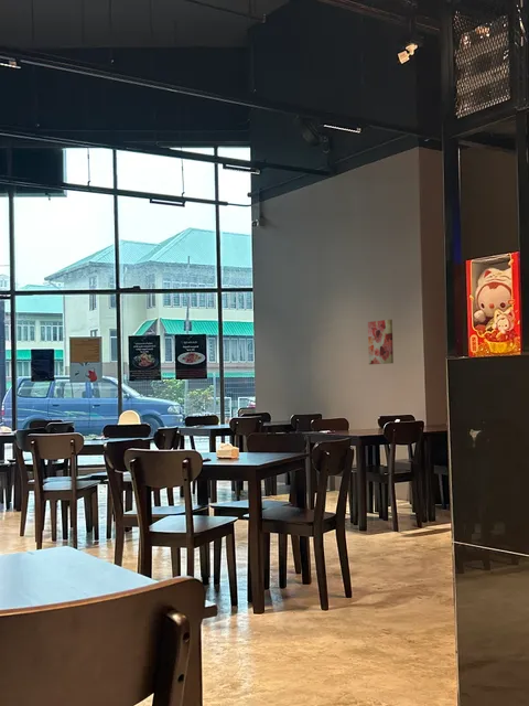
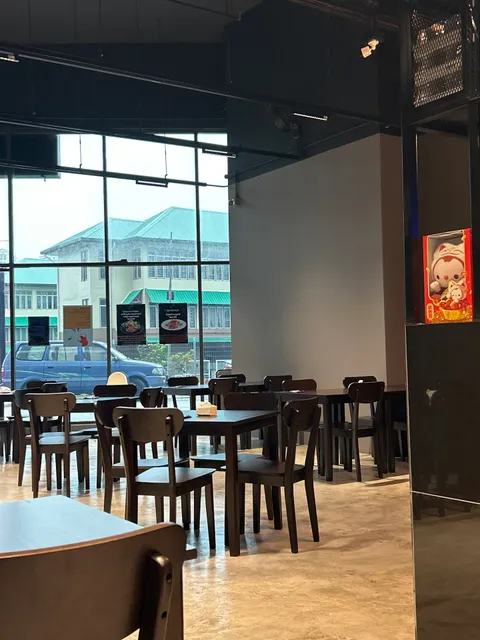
- wall art [367,319,395,365]
